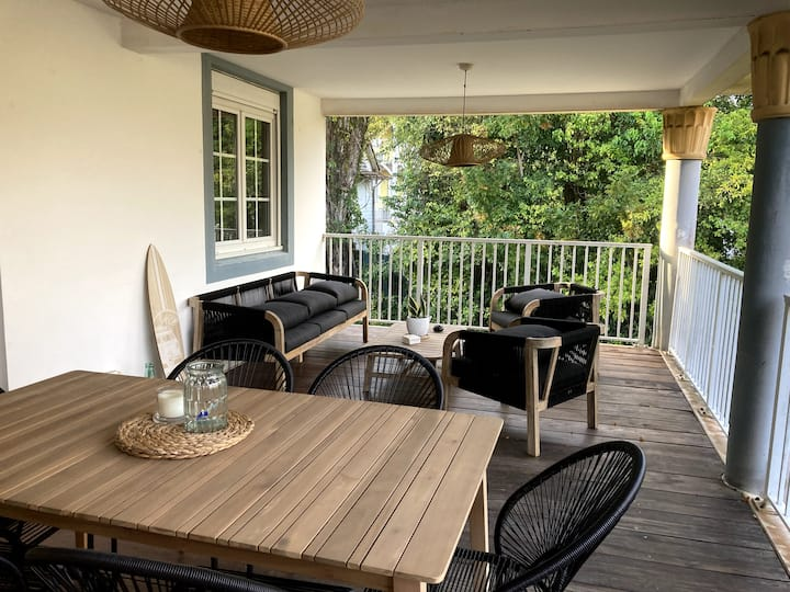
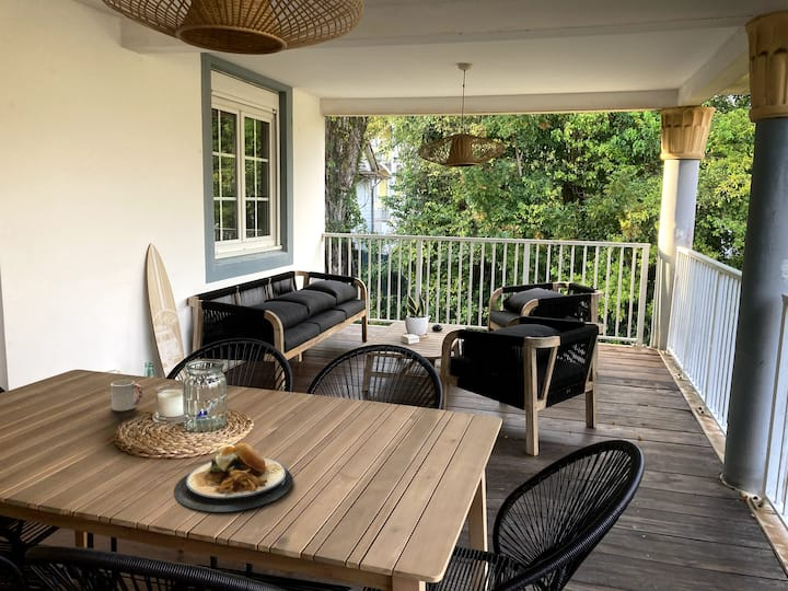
+ cup [109,379,144,412]
+ plate [173,442,294,513]
